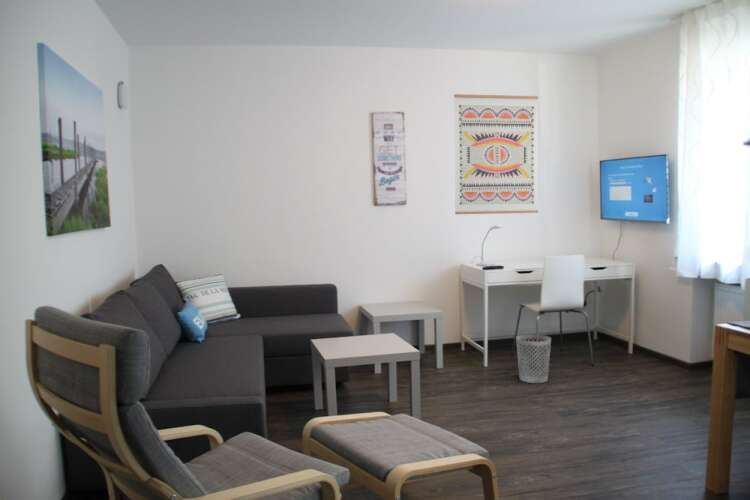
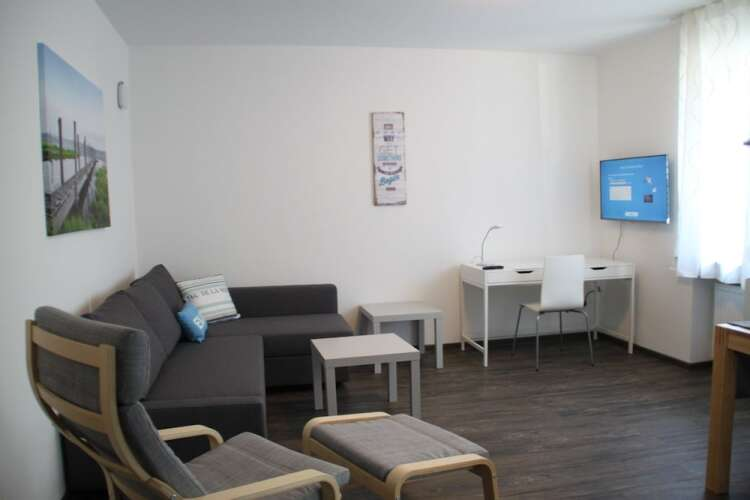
- wall art [453,93,539,215]
- wastebasket [515,334,552,384]
